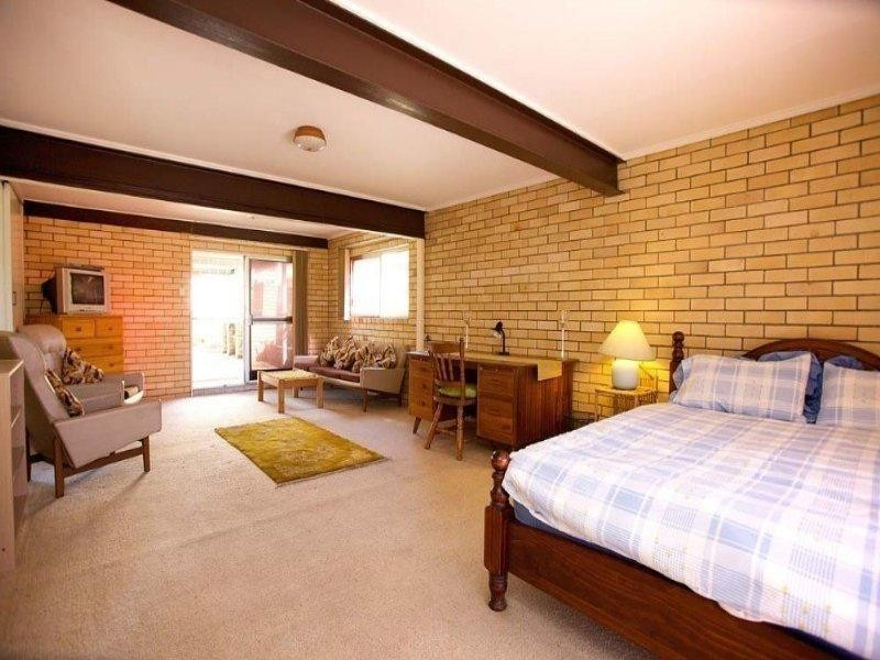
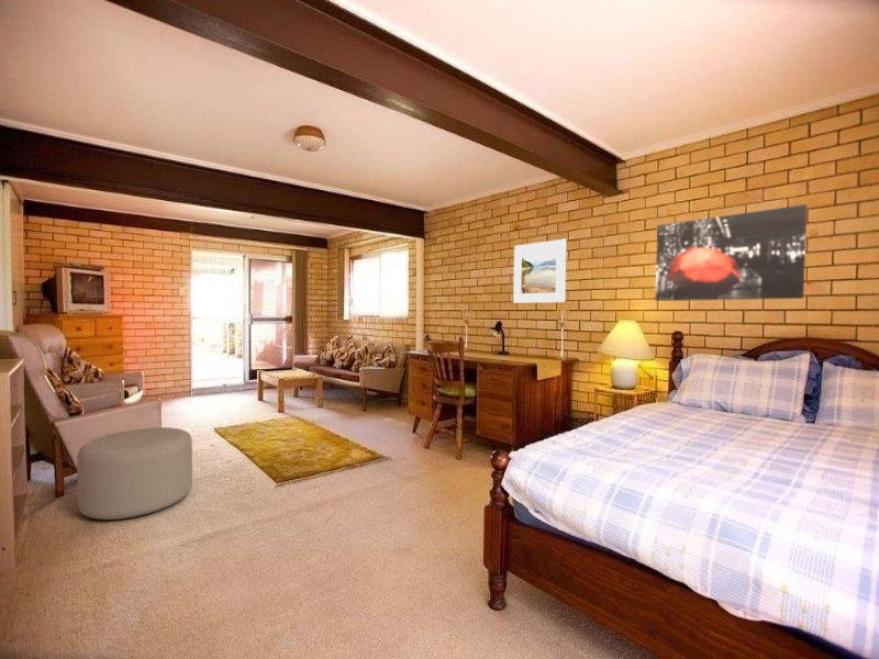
+ wall art [654,203,809,302]
+ ottoman [76,426,193,521]
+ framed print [512,238,567,304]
